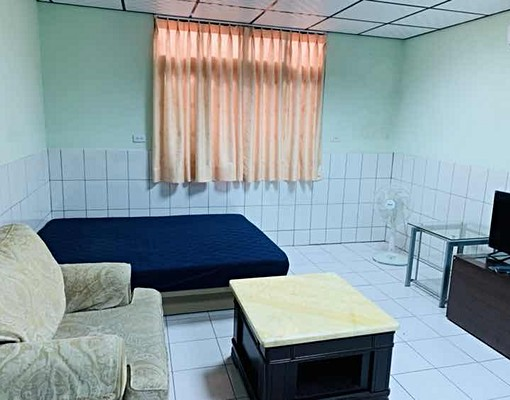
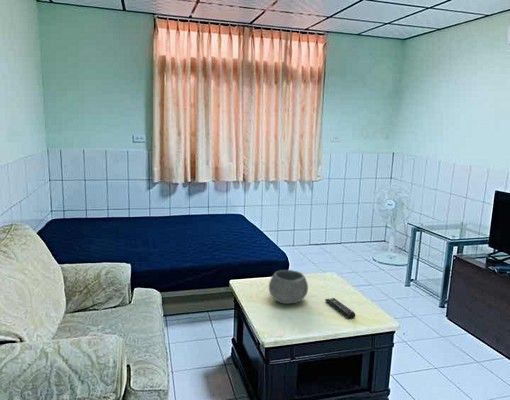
+ bowl [268,269,309,305]
+ remote control [324,297,356,320]
